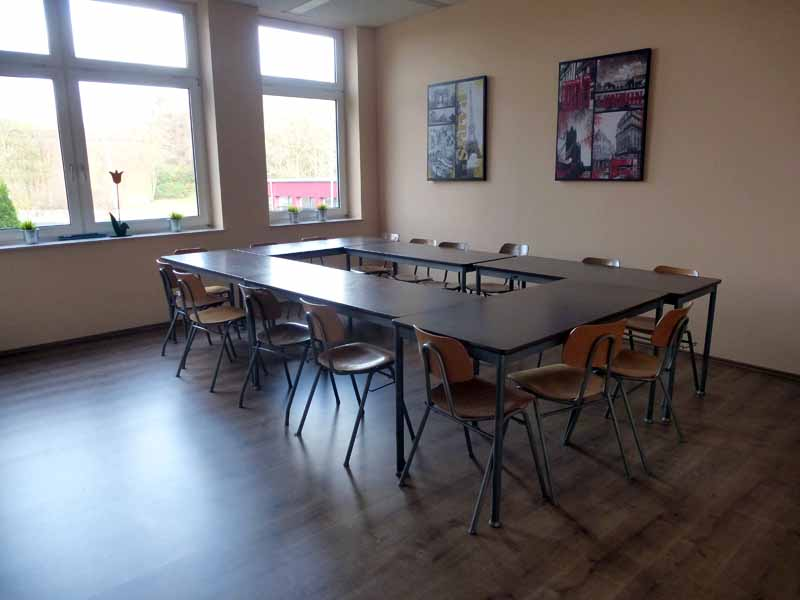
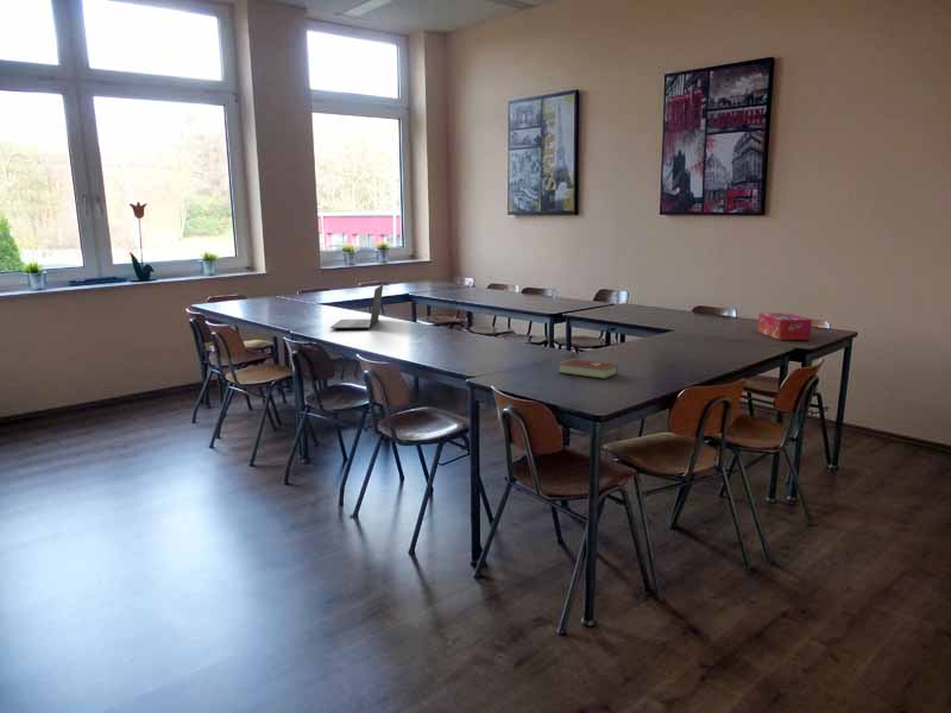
+ laptop [329,283,384,329]
+ hardcover book [558,358,619,380]
+ tissue box [756,311,813,341]
